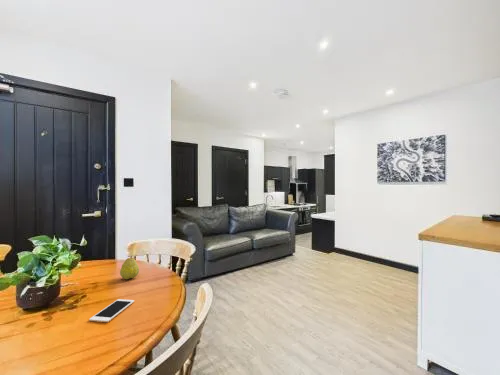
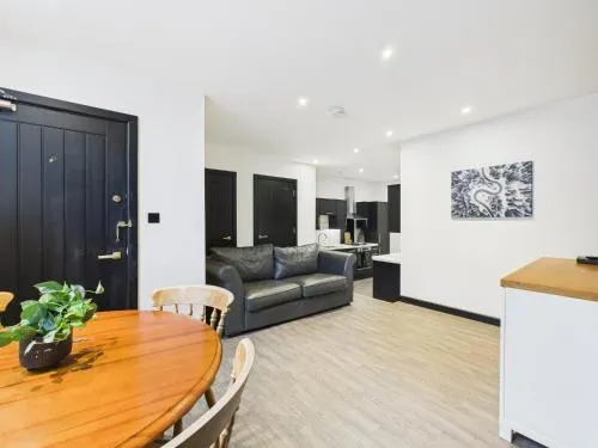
- cell phone [88,298,135,323]
- fruit [119,255,140,280]
